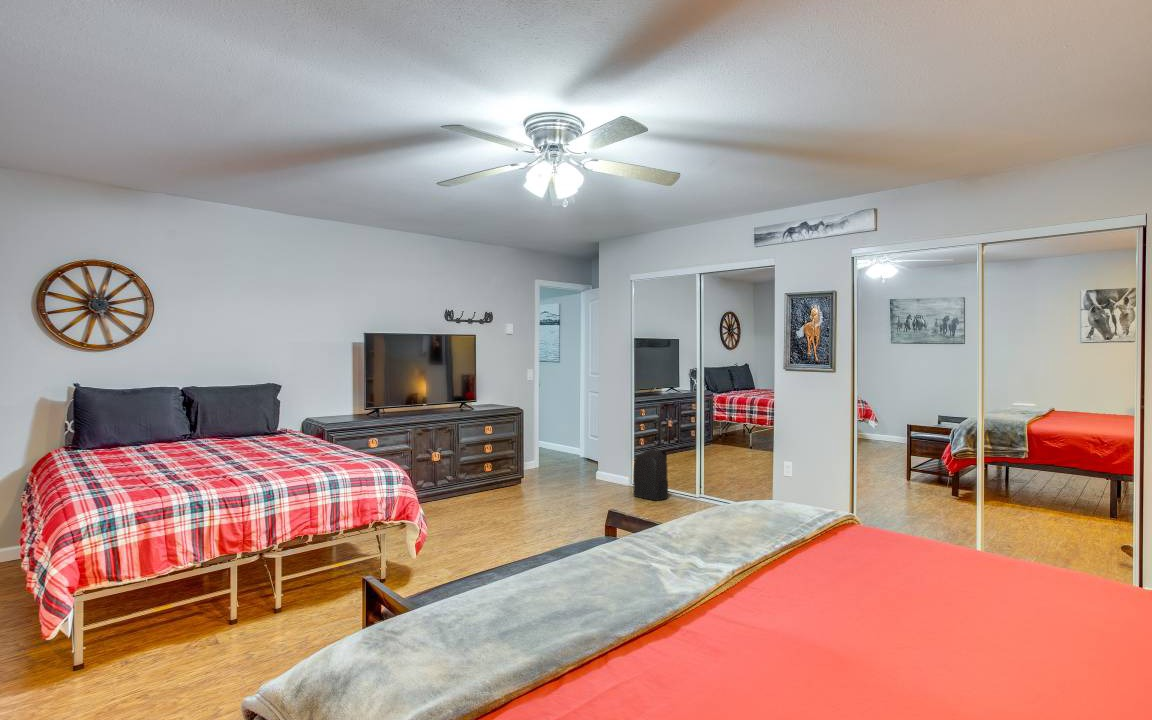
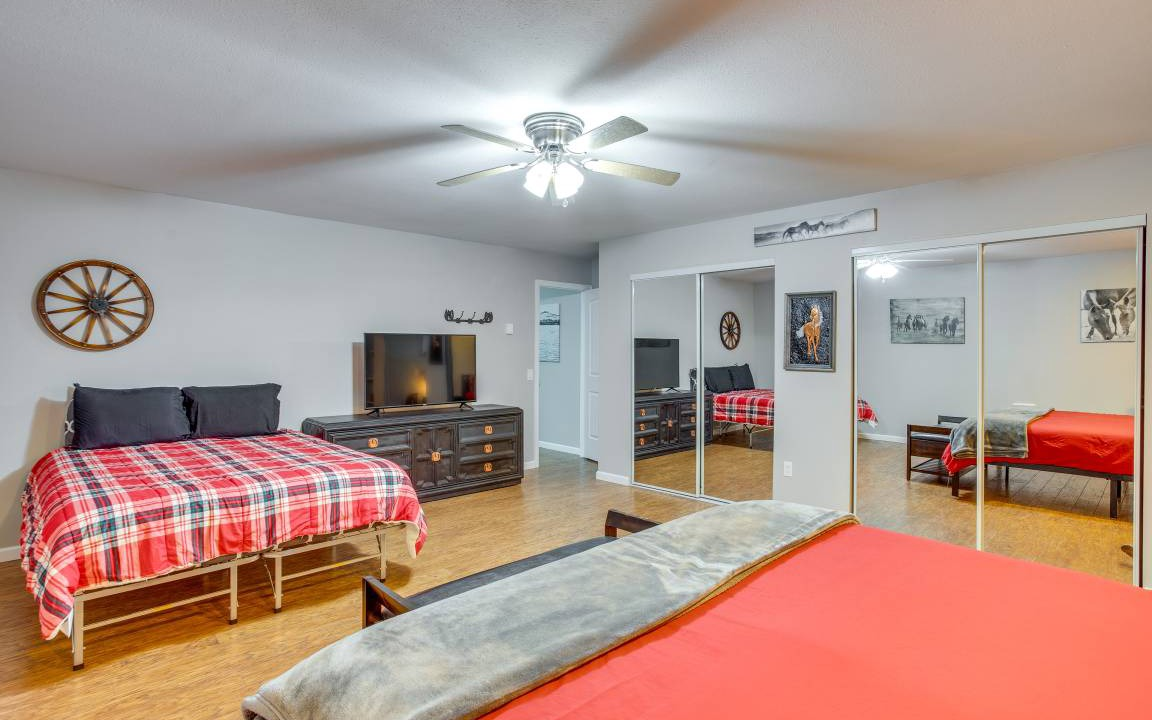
- backpack [632,447,670,502]
